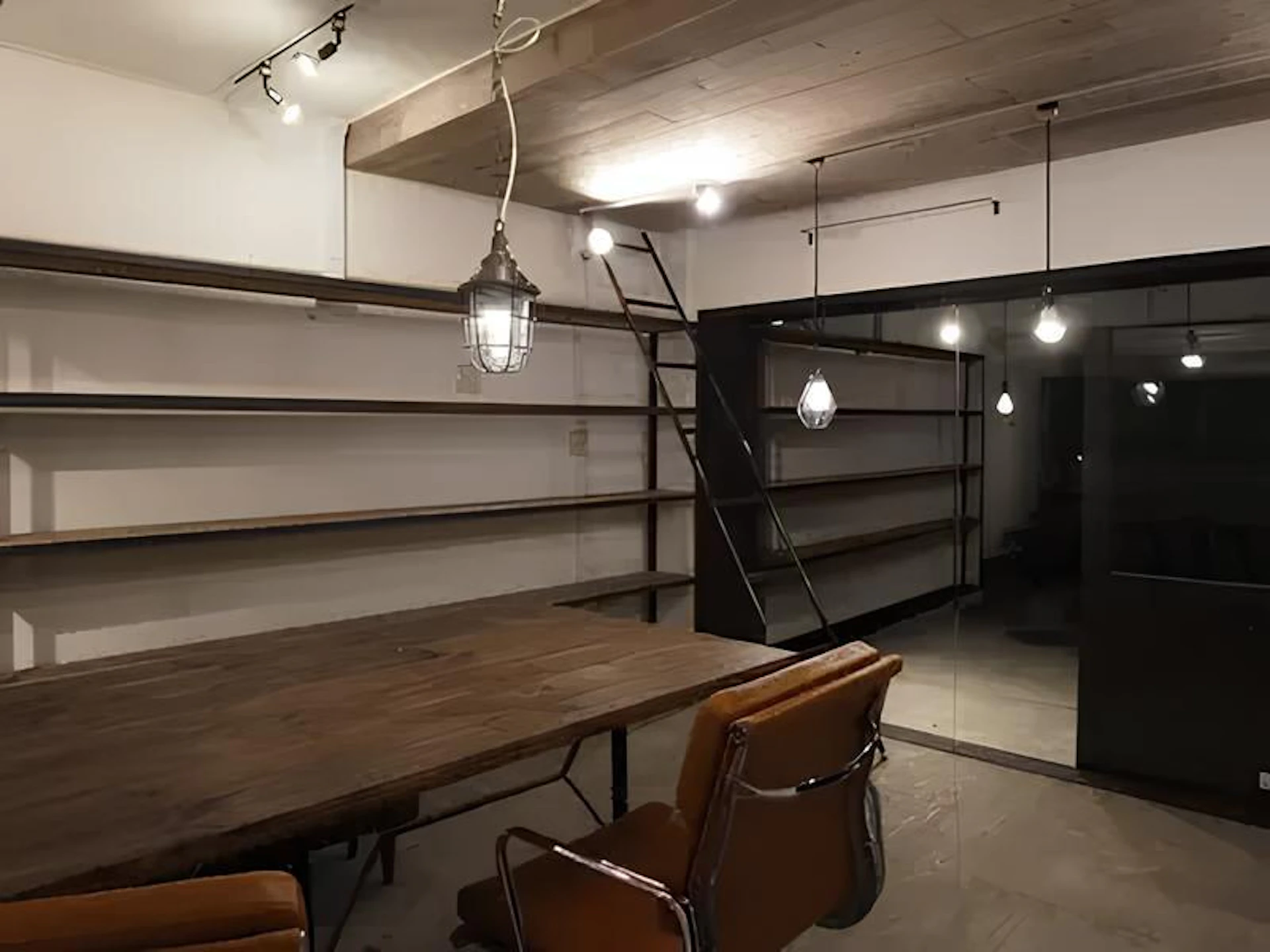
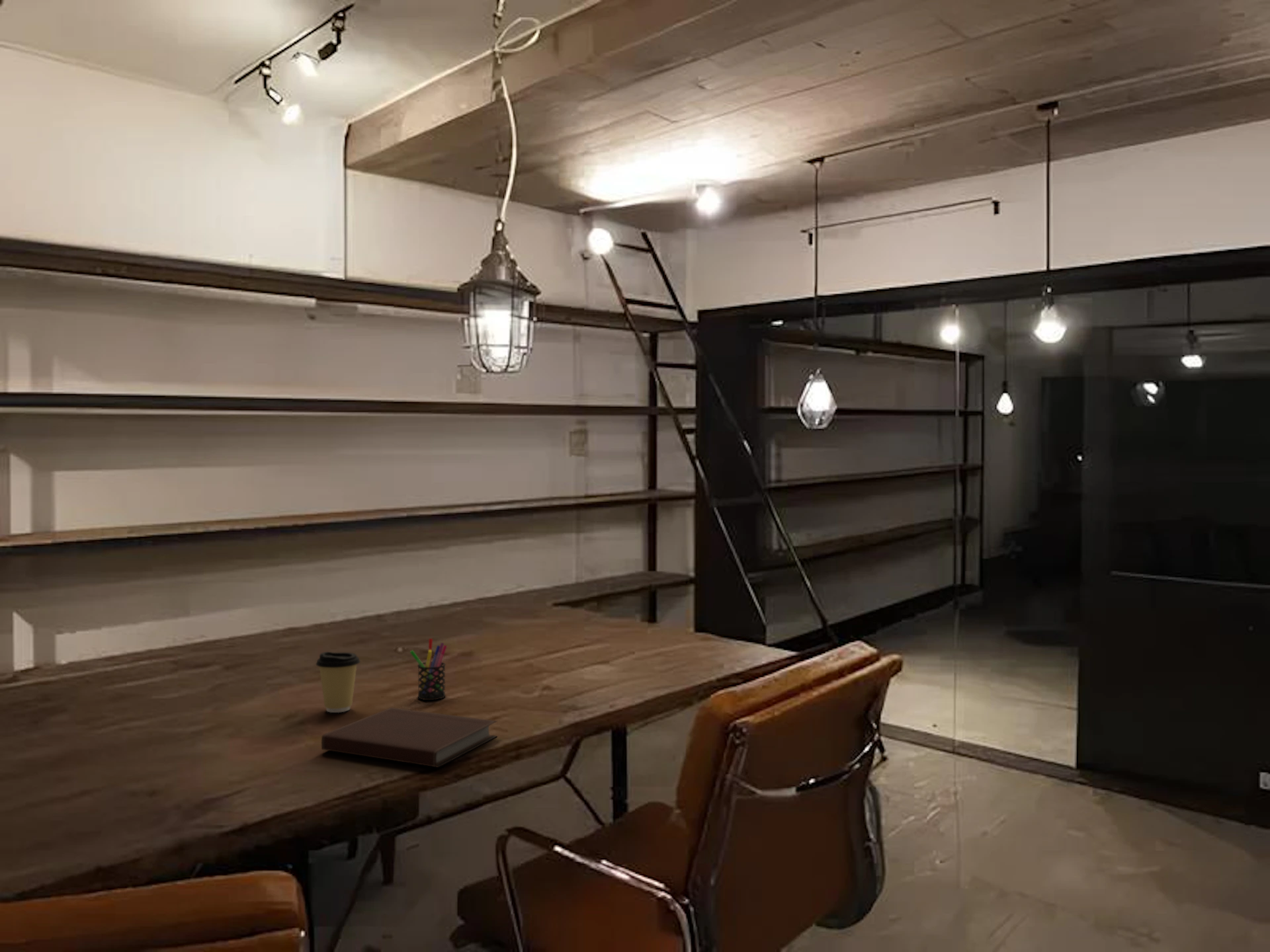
+ pen holder [409,638,448,701]
+ notebook [321,707,498,768]
+ coffee cup [316,651,360,713]
